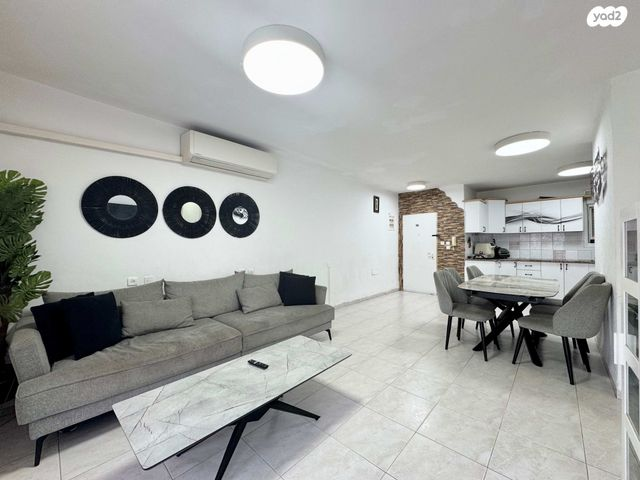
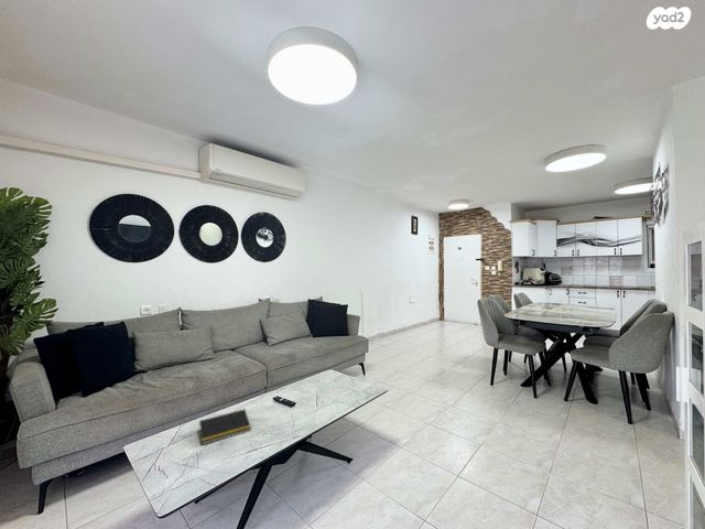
+ notepad [197,408,252,446]
